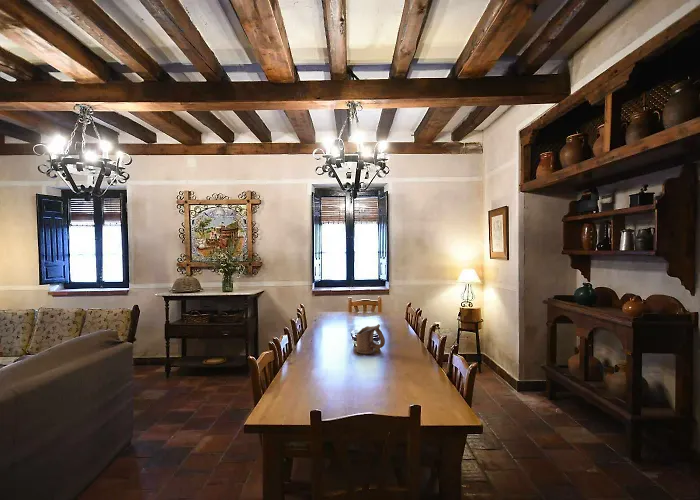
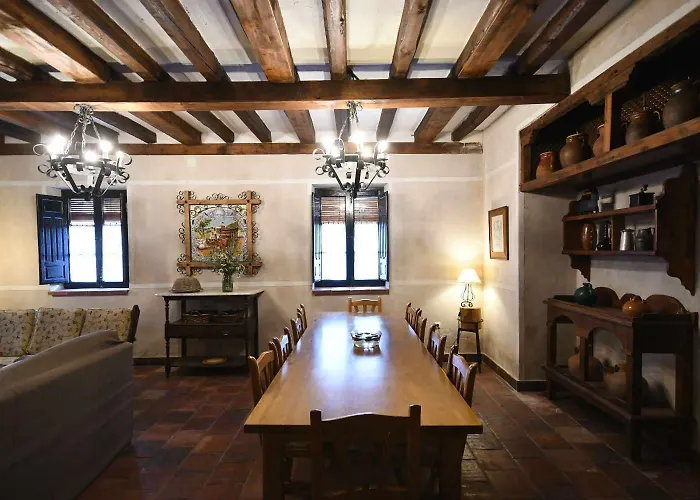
- ceramic pitcher [355,323,386,355]
